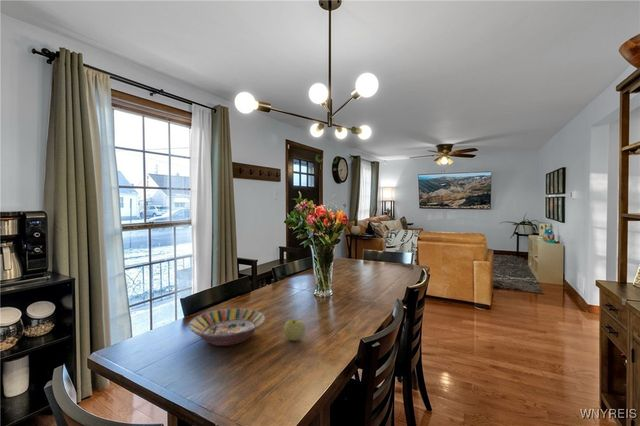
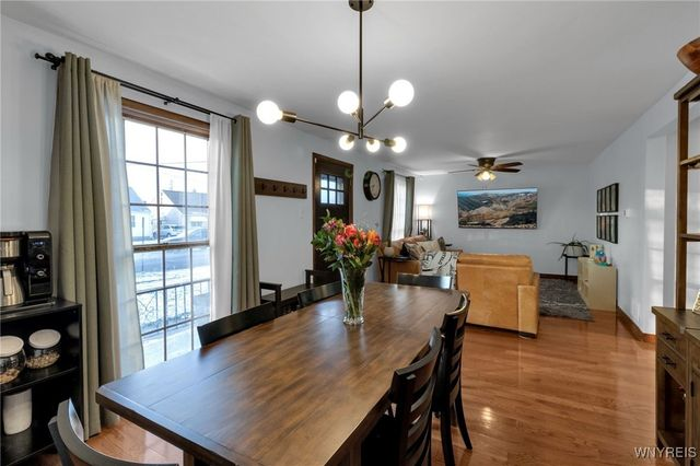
- apple [283,318,307,342]
- serving bowl [188,308,266,347]
